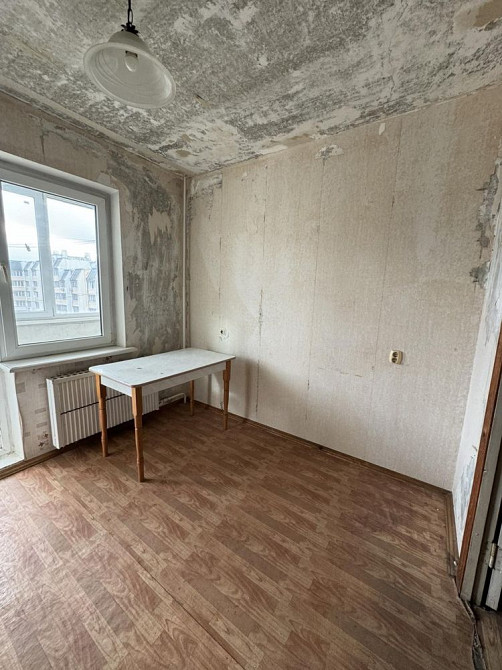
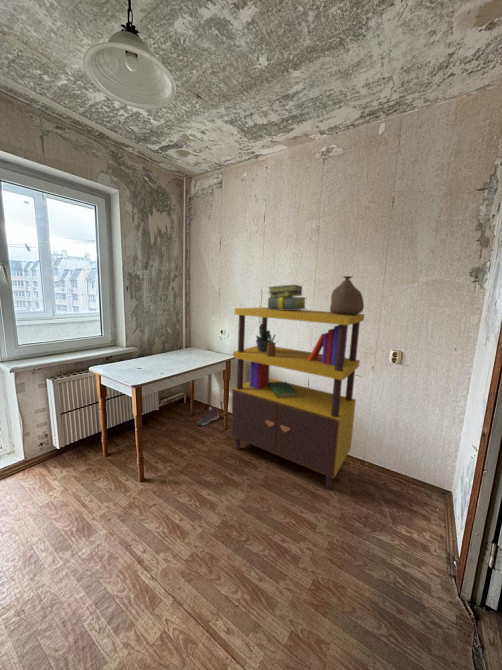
+ stack of books [267,284,308,310]
+ bookcase [230,306,365,491]
+ bag [329,275,365,315]
+ sneaker [196,405,220,426]
